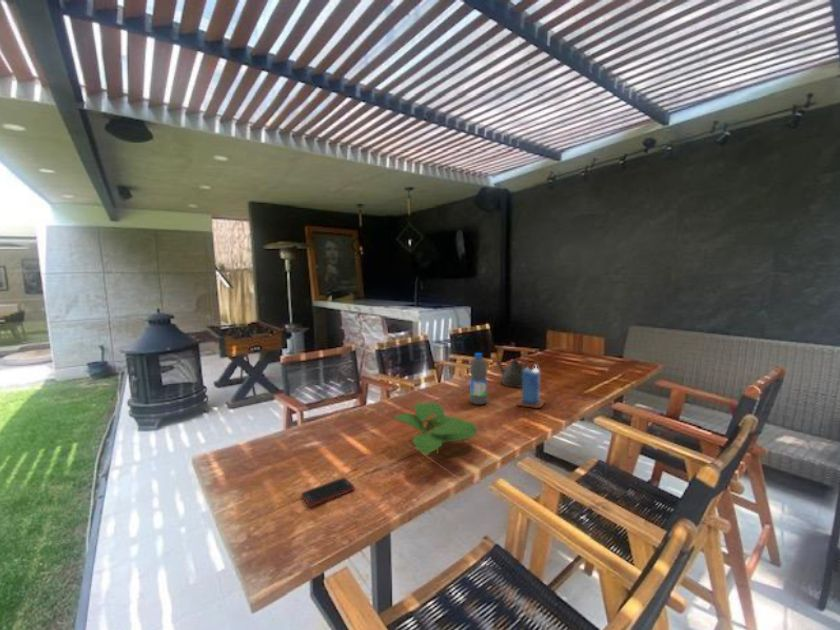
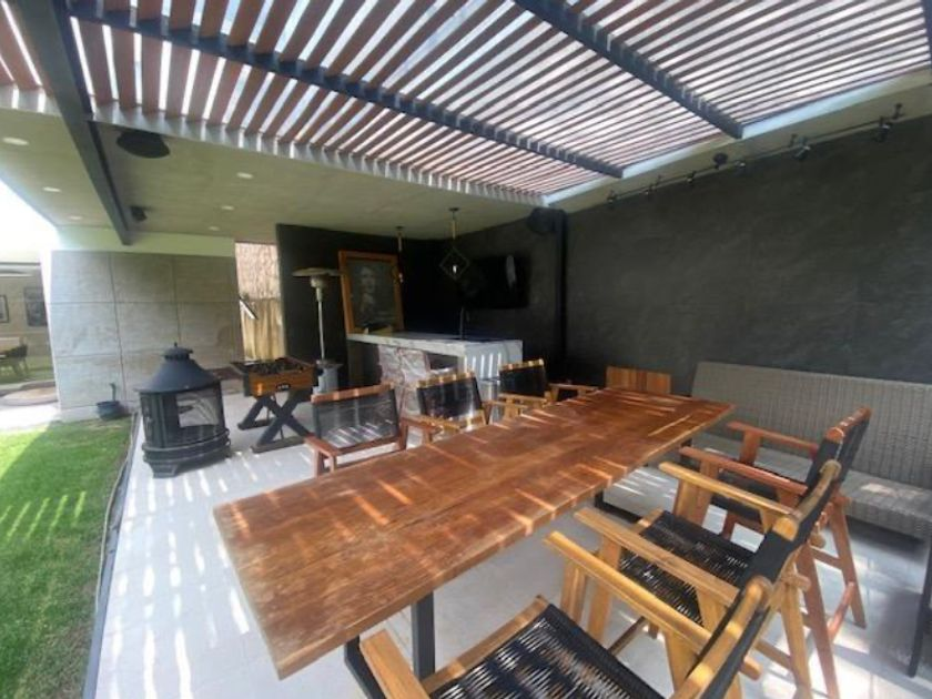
- plant [391,401,478,456]
- cell phone [300,477,356,508]
- candle [516,363,546,409]
- water bottle [469,352,488,406]
- teapot [492,357,530,389]
